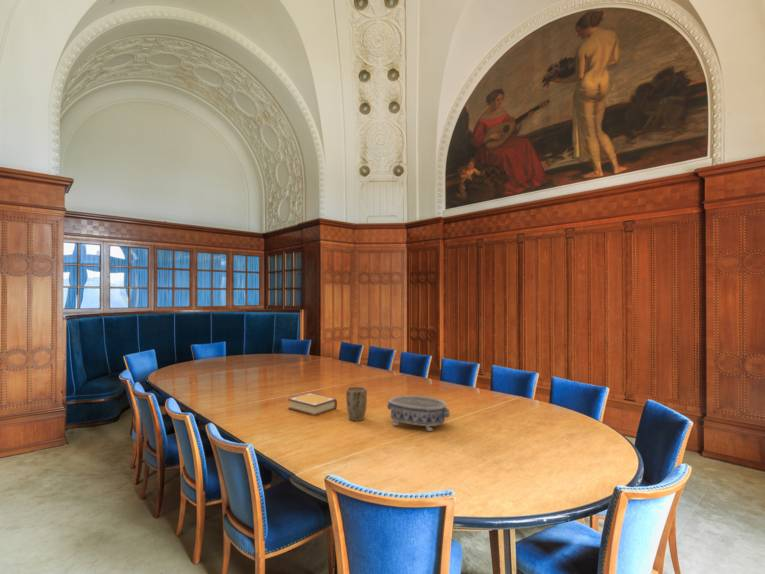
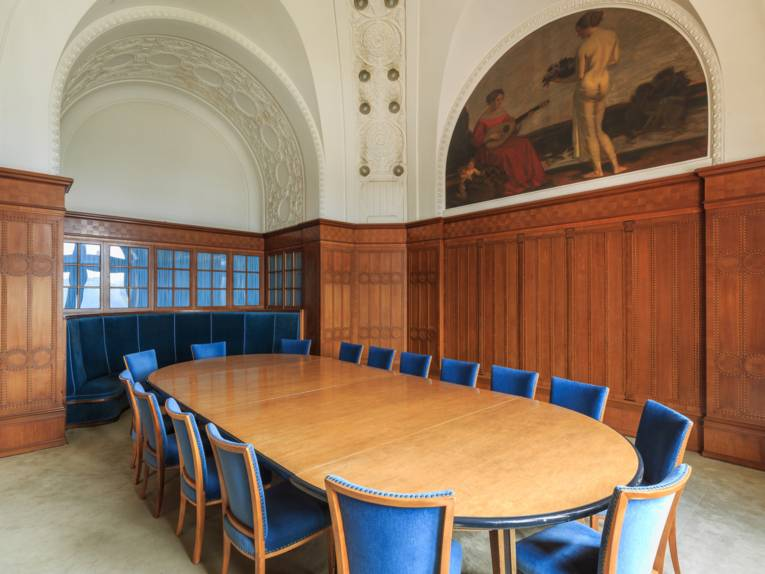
- plant pot [345,386,368,422]
- decorative bowl [386,395,451,433]
- book [287,392,338,417]
